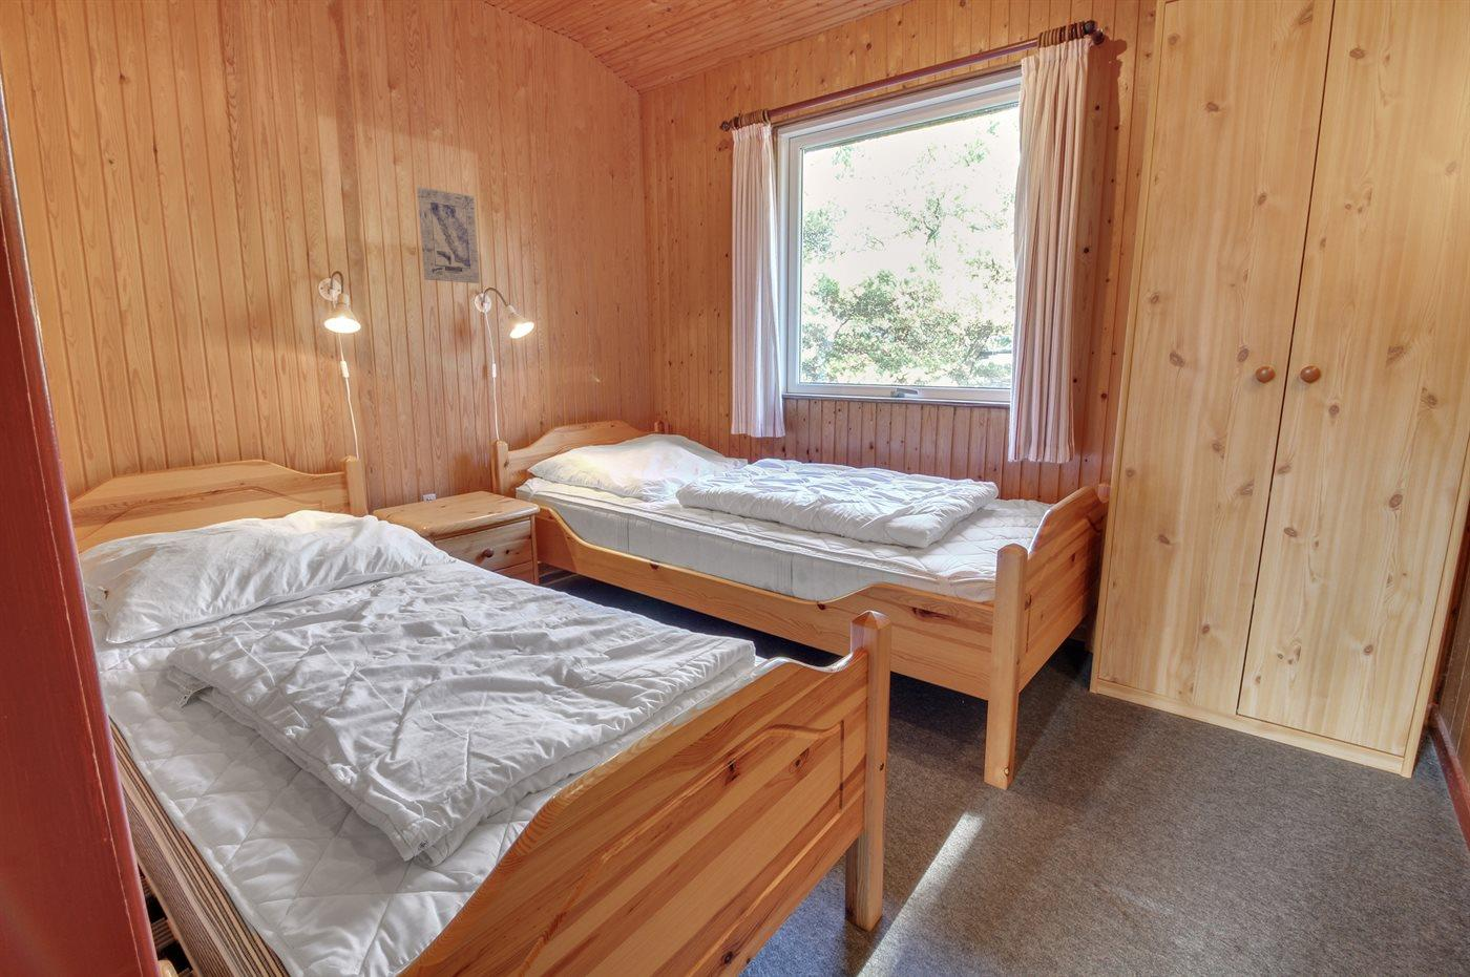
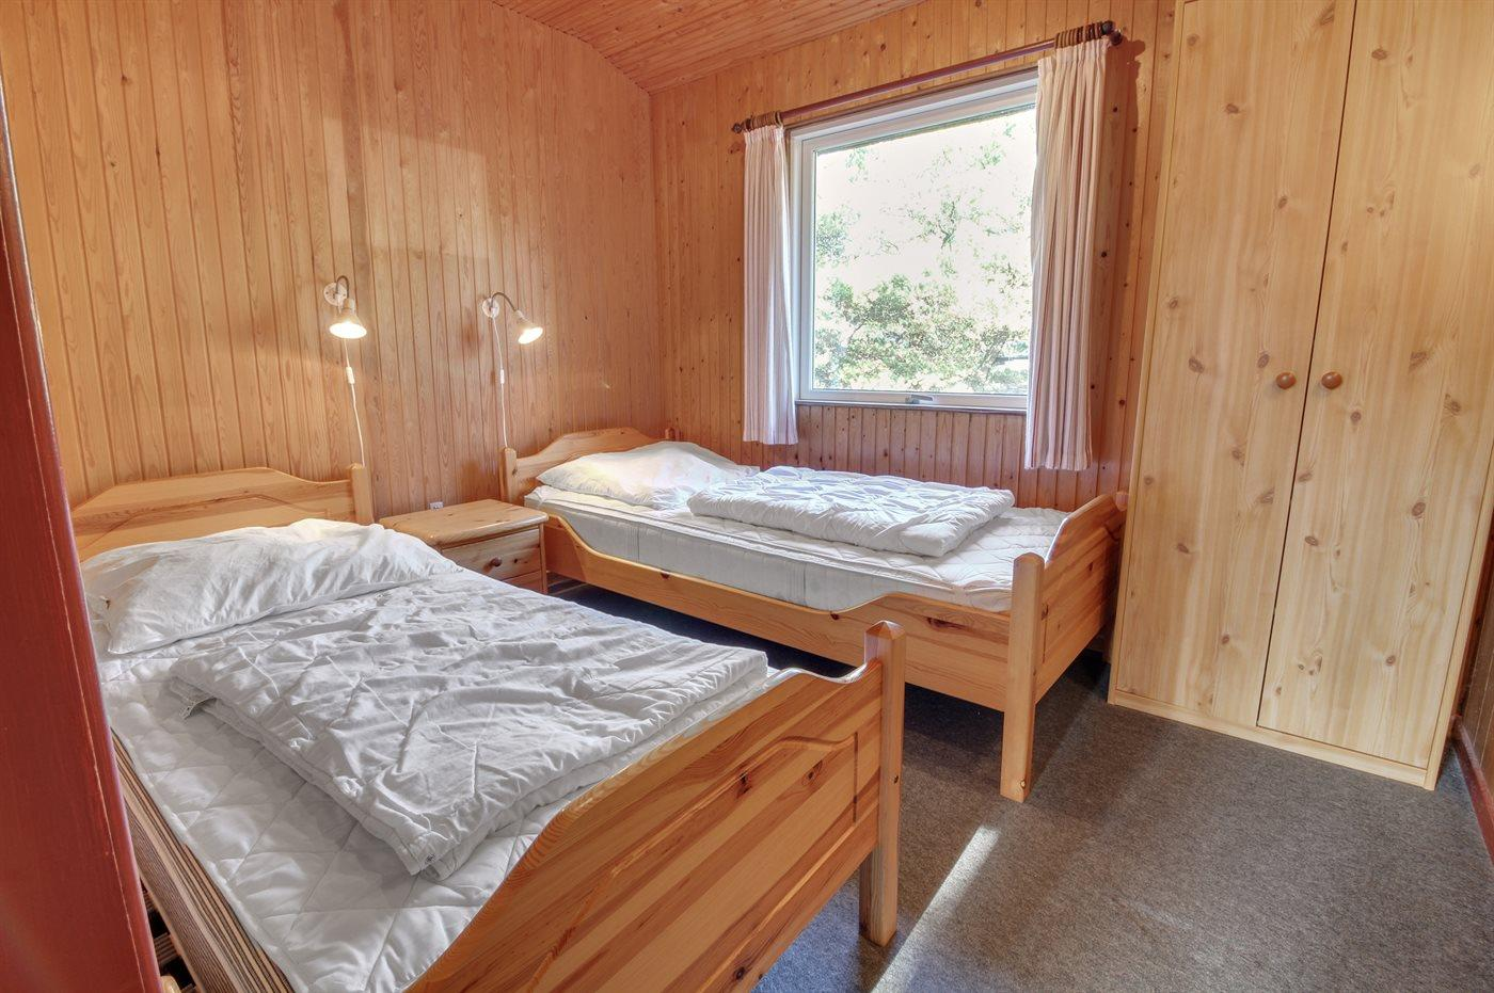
- wall art [415,185,481,285]
